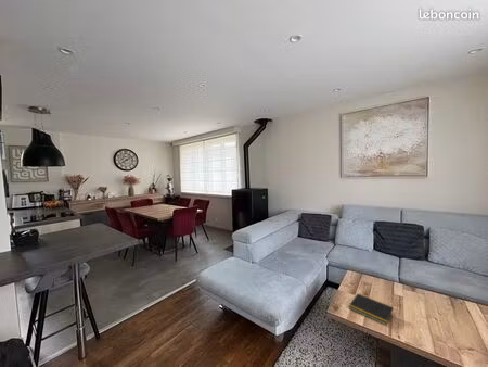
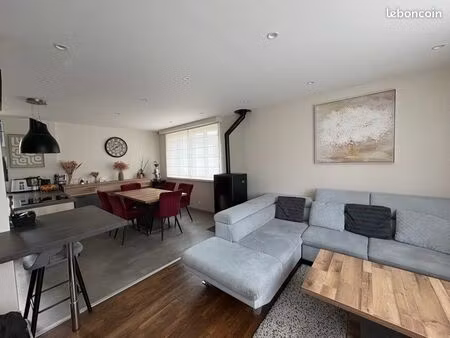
- notepad [347,292,395,326]
